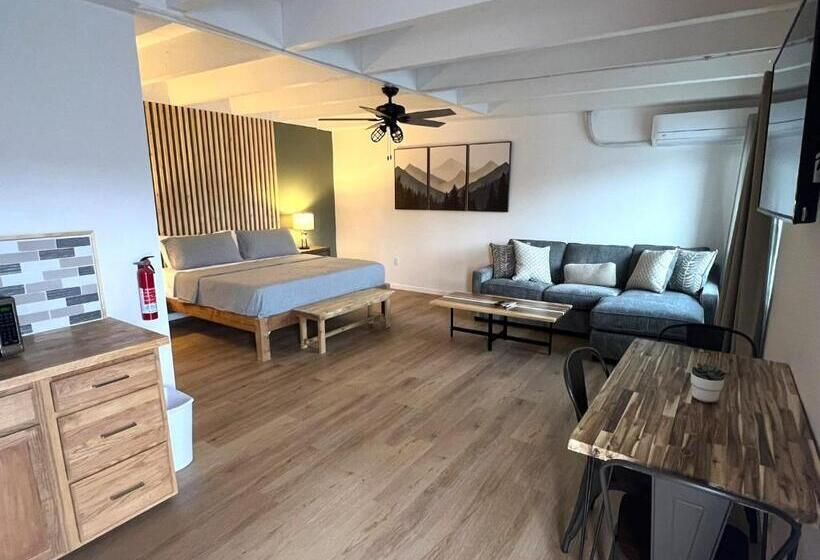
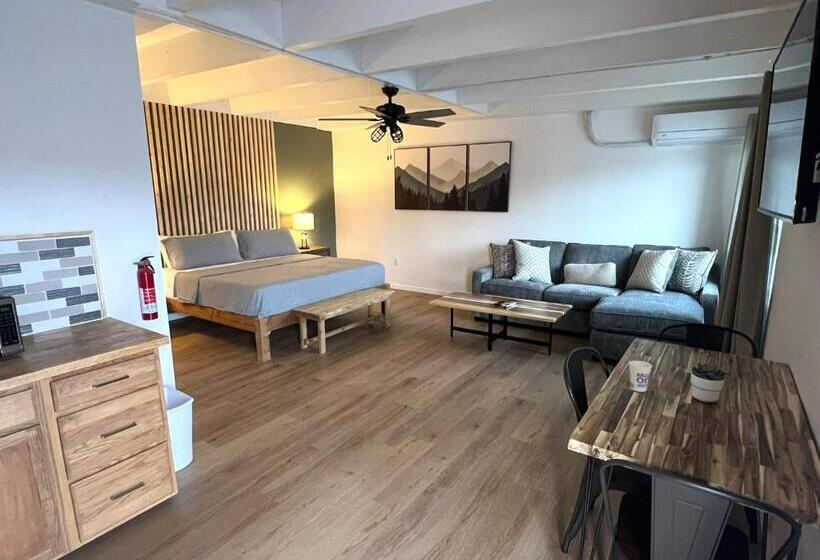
+ cup [628,360,653,393]
